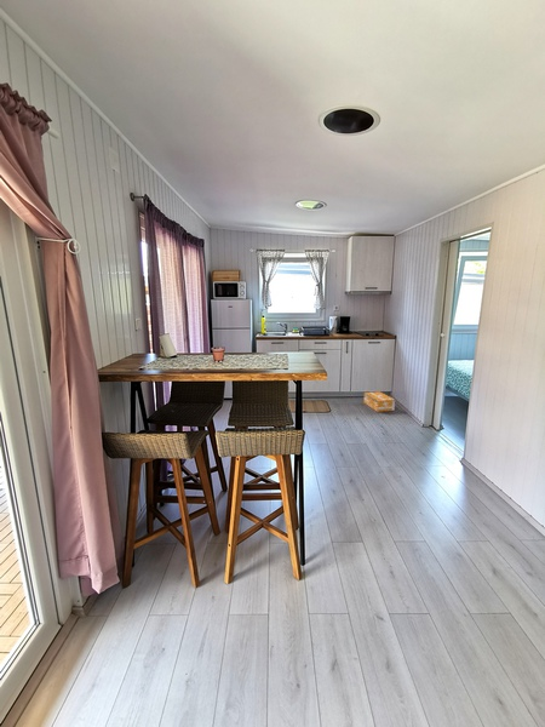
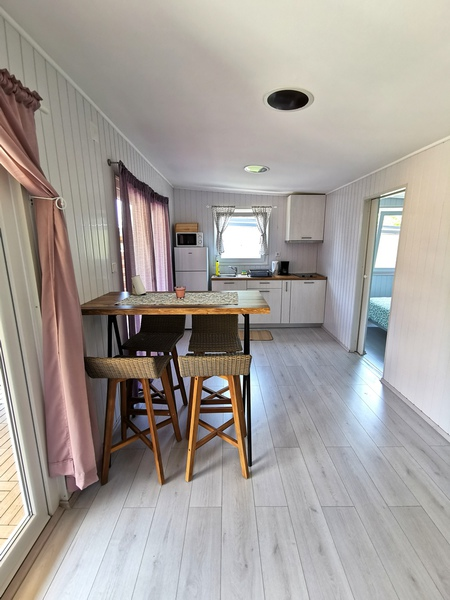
- shoe box [363,390,396,413]
